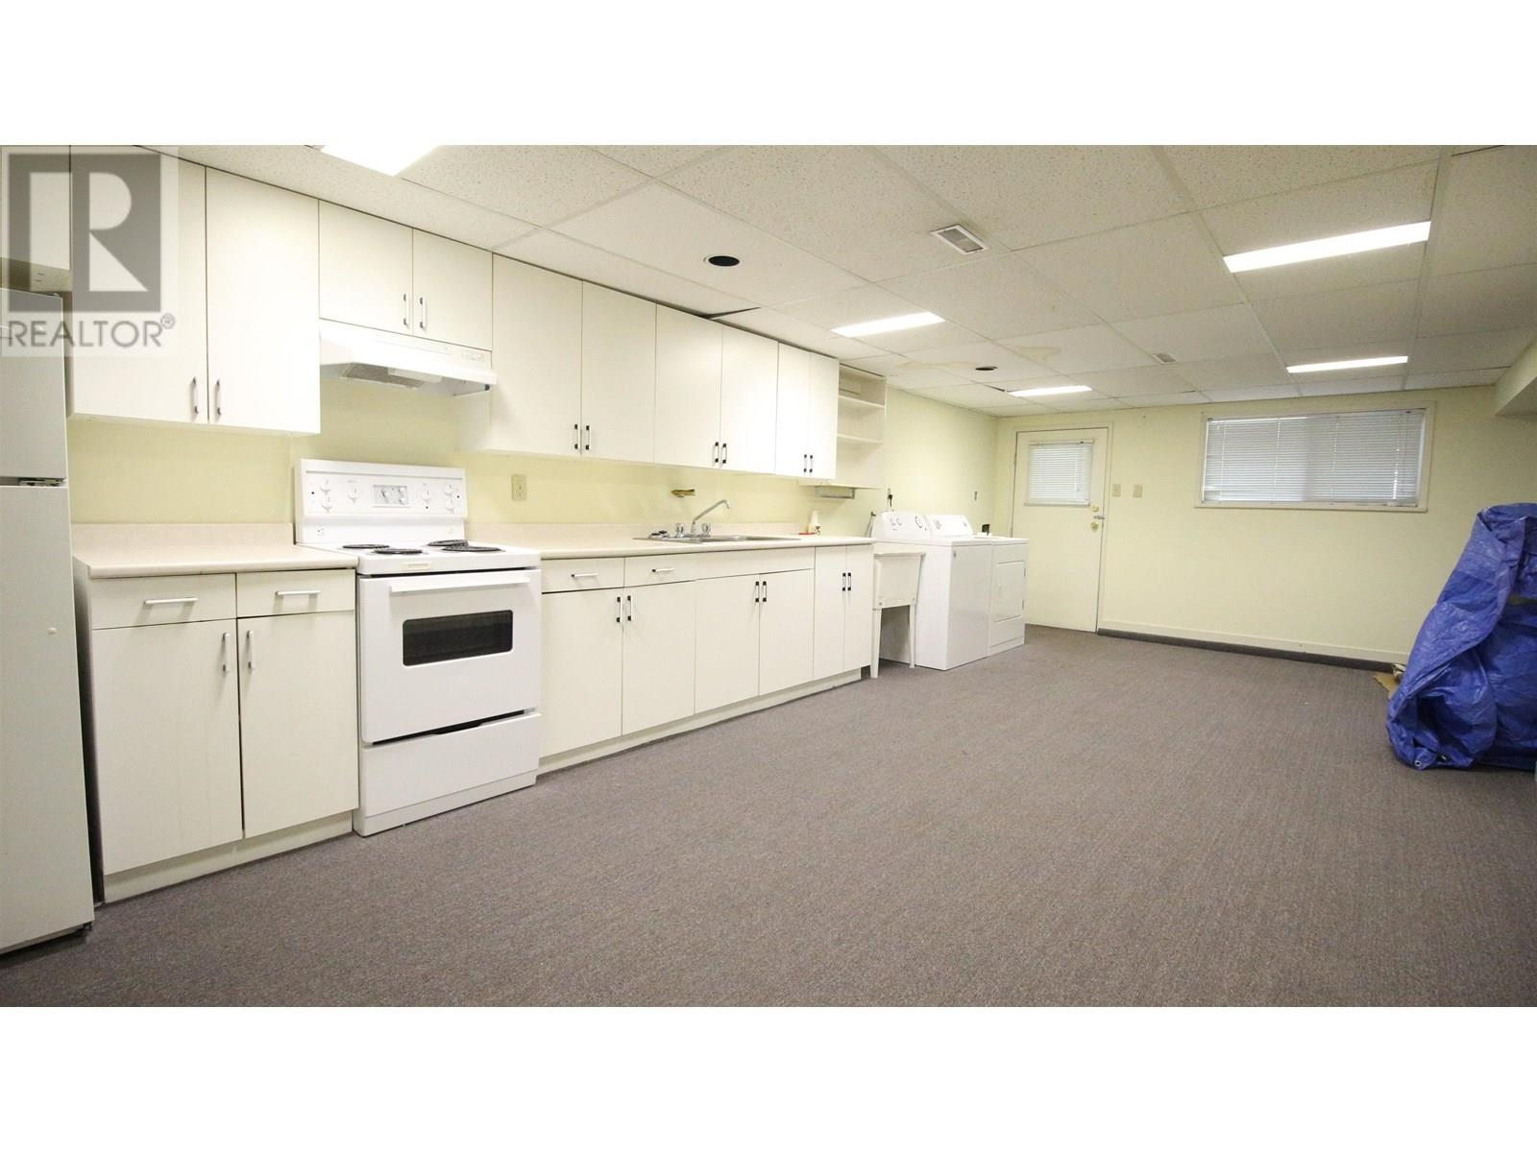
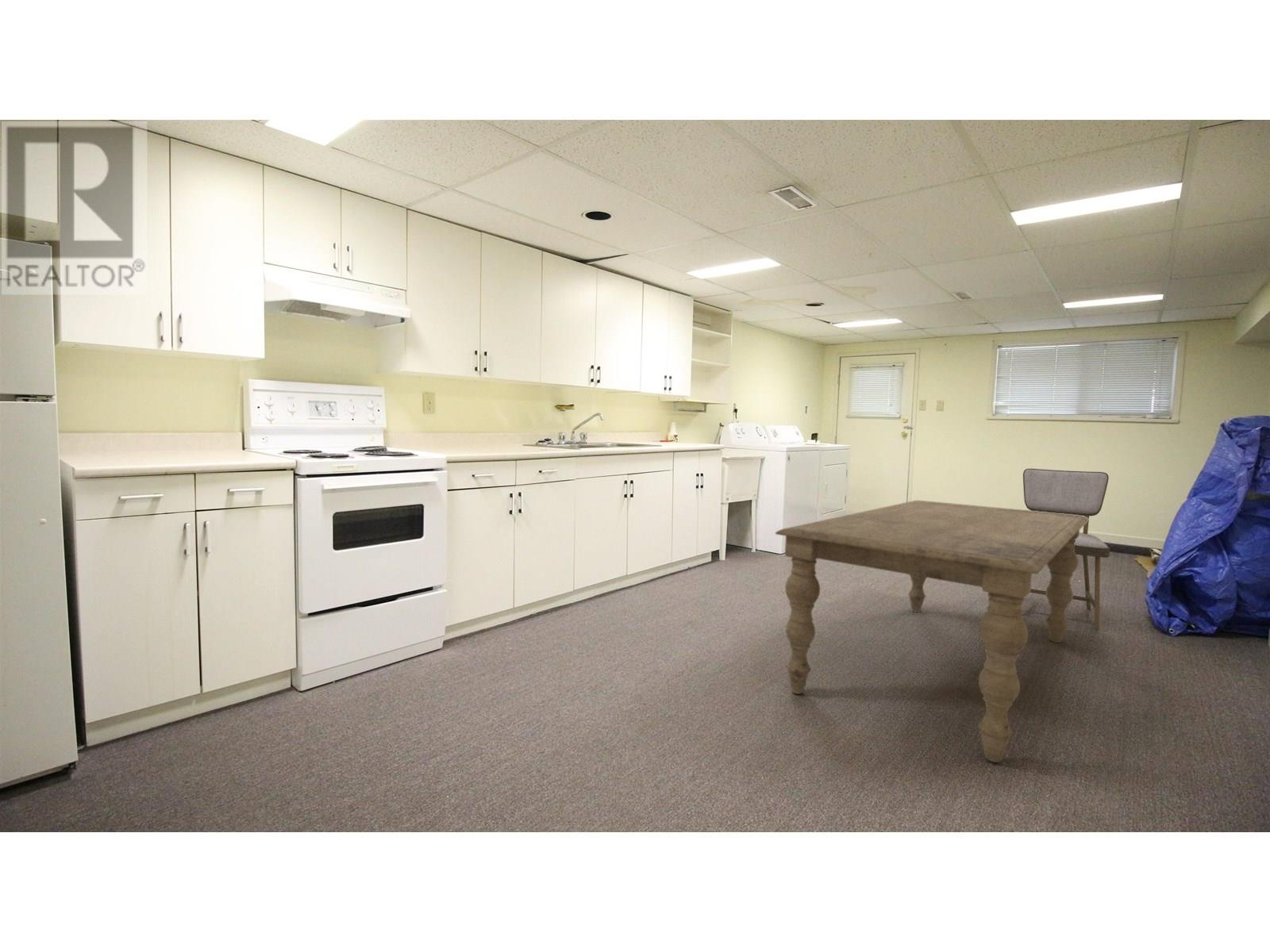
+ dining chair [1022,468,1110,631]
+ dining table [775,500,1090,763]
